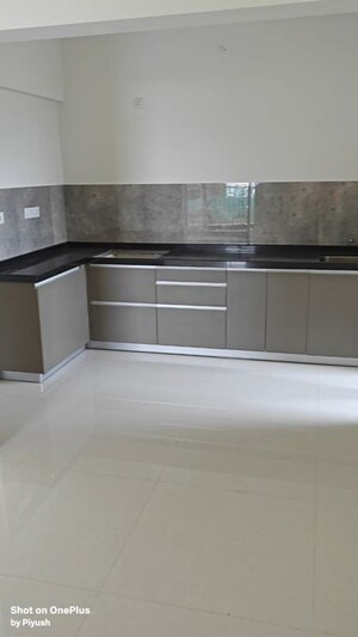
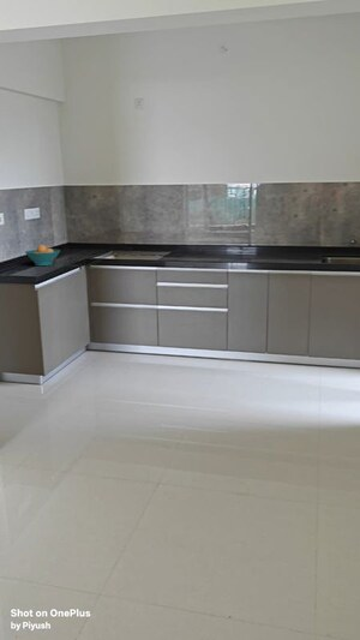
+ fruit bowl [24,244,61,267]
